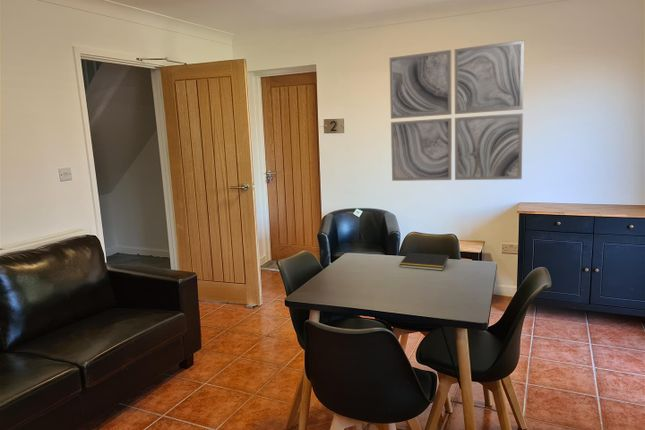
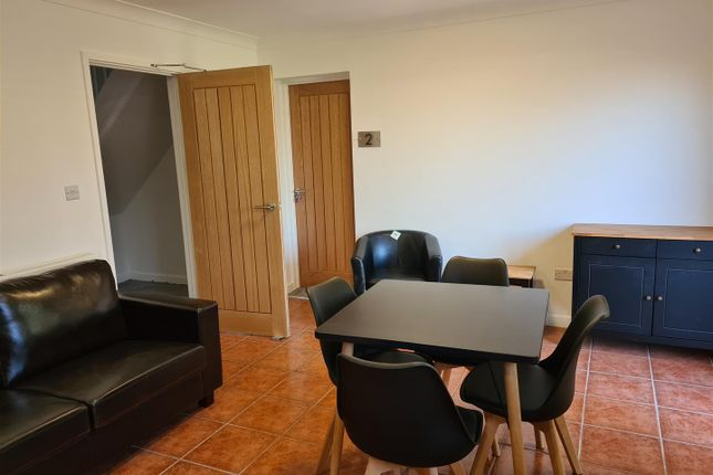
- wall art [388,39,525,182]
- notepad [399,252,450,271]
